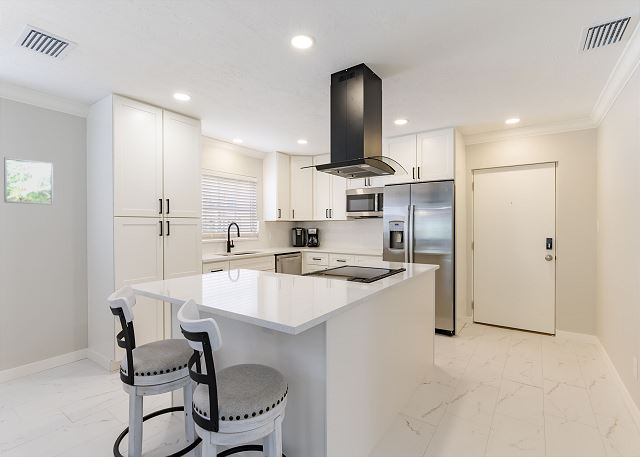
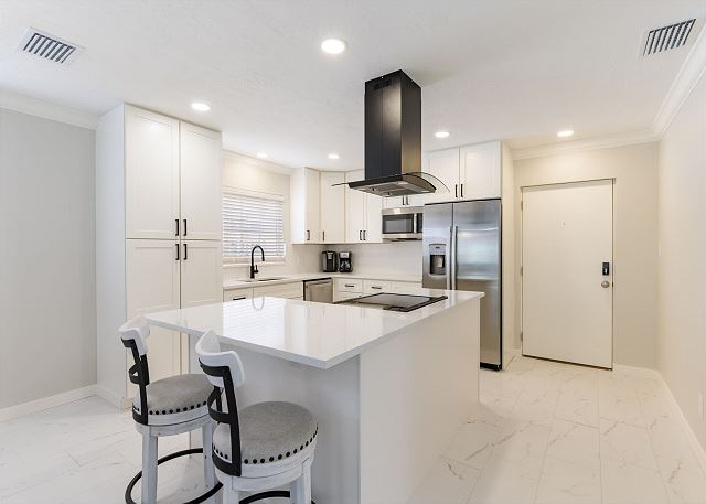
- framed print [3,156,54,205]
